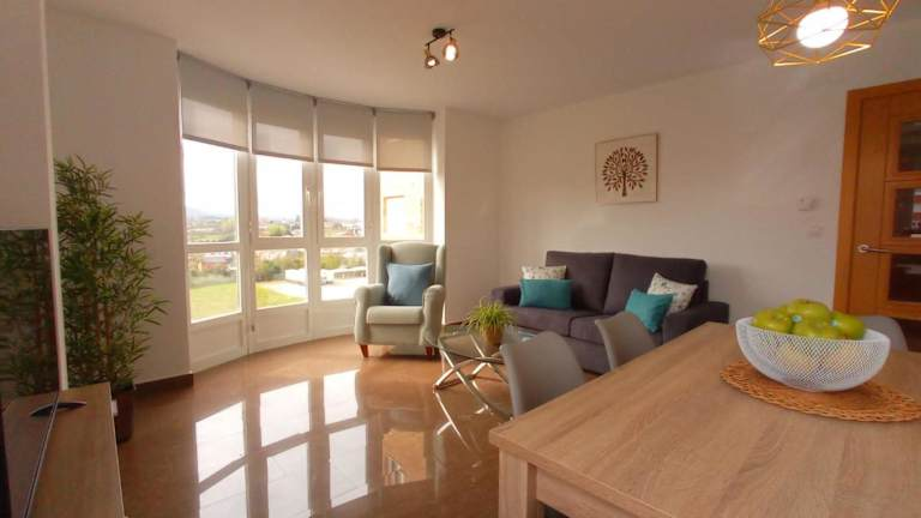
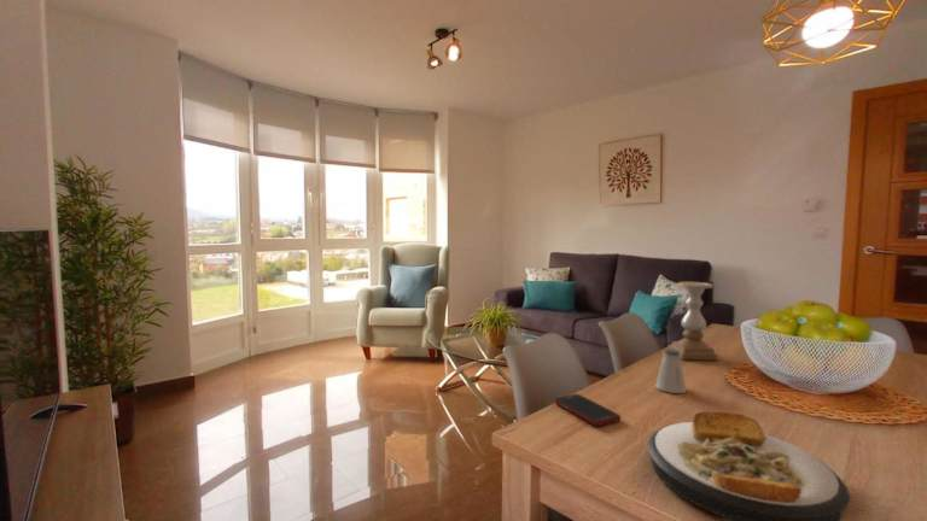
+ cell phone [554,393,622,427]
+ candle holder [667,281,719,362]
+ plate [647,411,851,521]
+ saltshaker [654,349,687,394]
